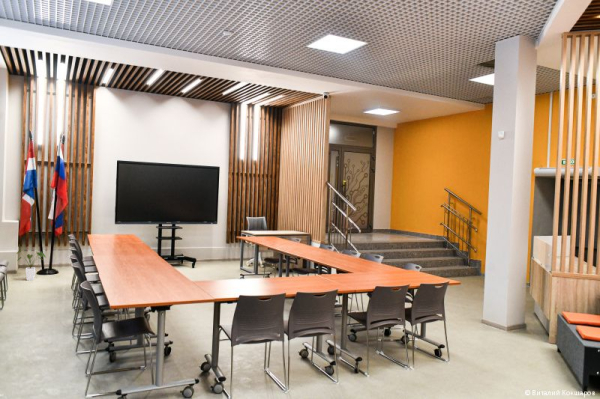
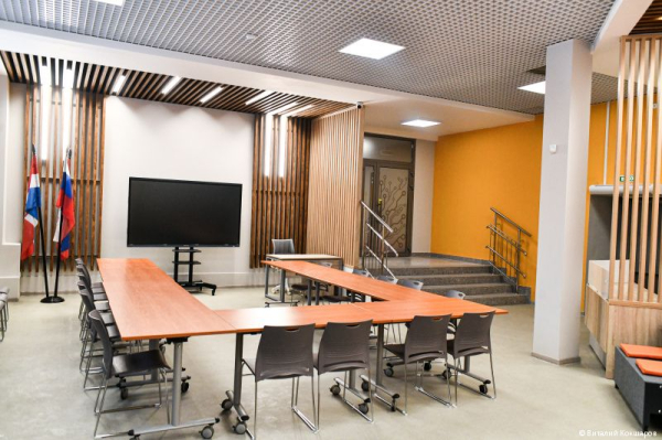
- house plant [16,250,47,281]
